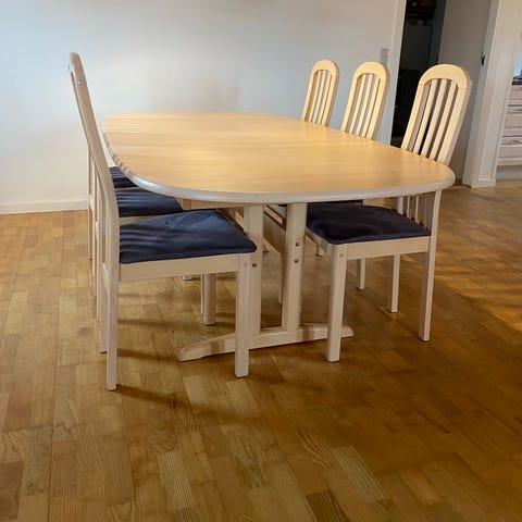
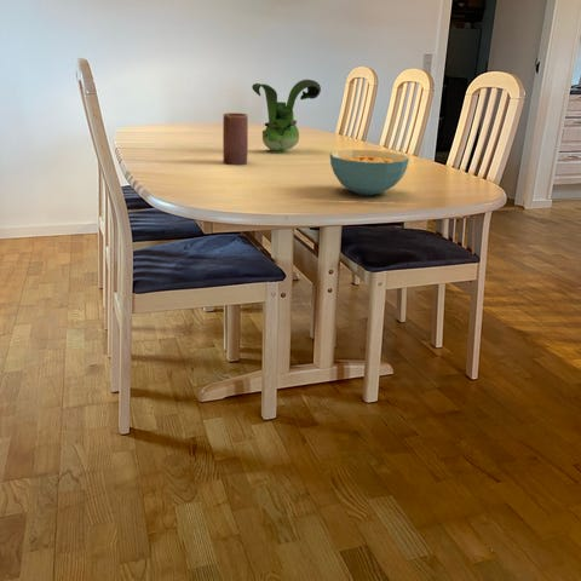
+ candle [222,111,249,166]
+ toy figurine [251,79,322,155]
+ cereal bowl [329,149,410,196]
